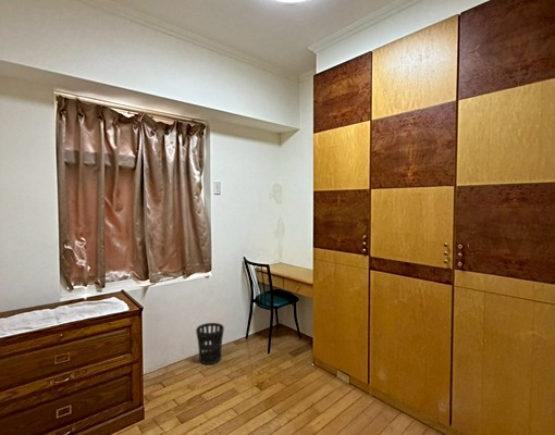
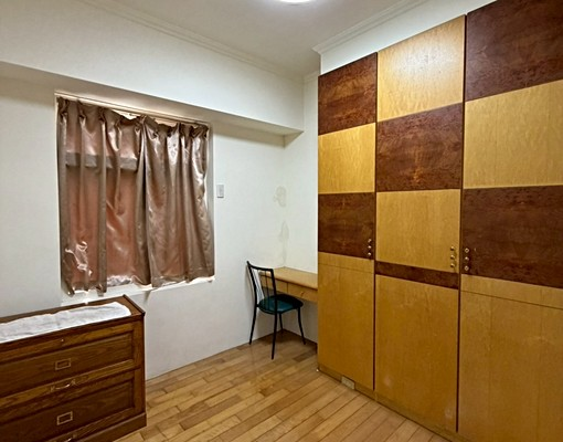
- wastebasket [195,322,225,365]
